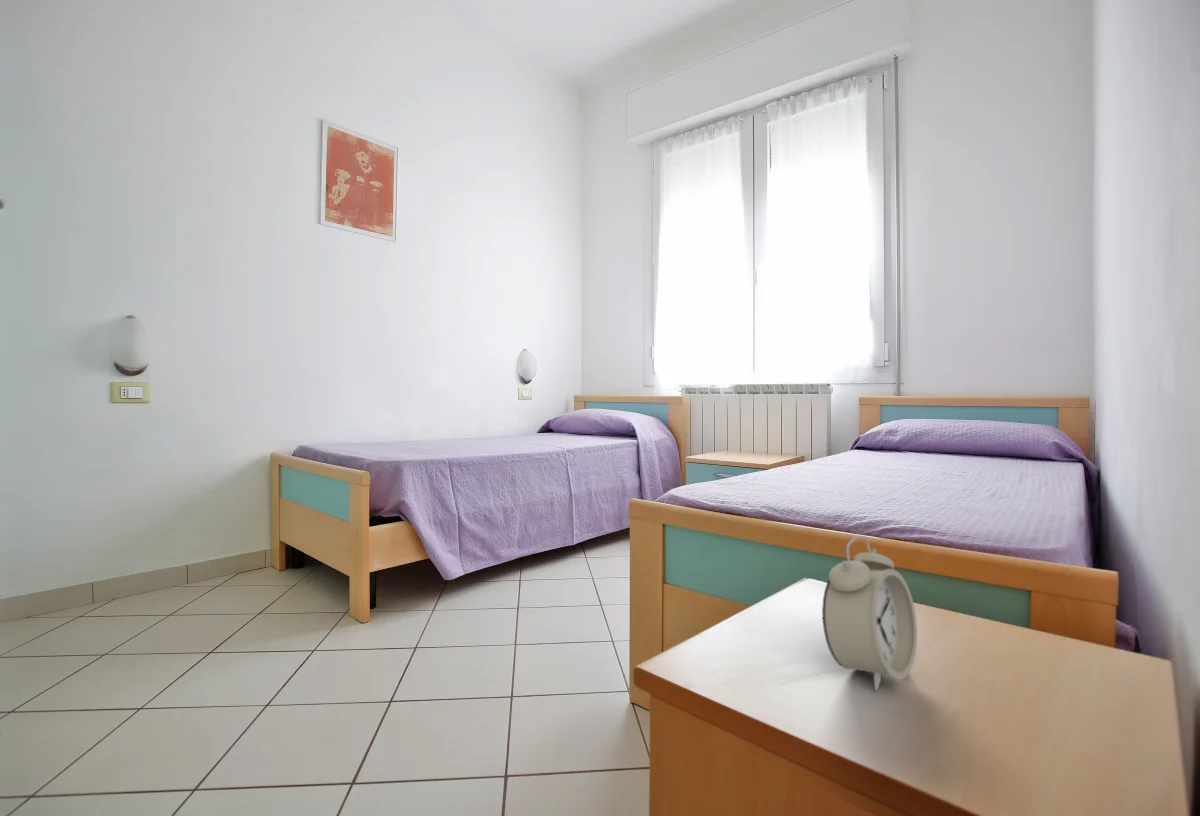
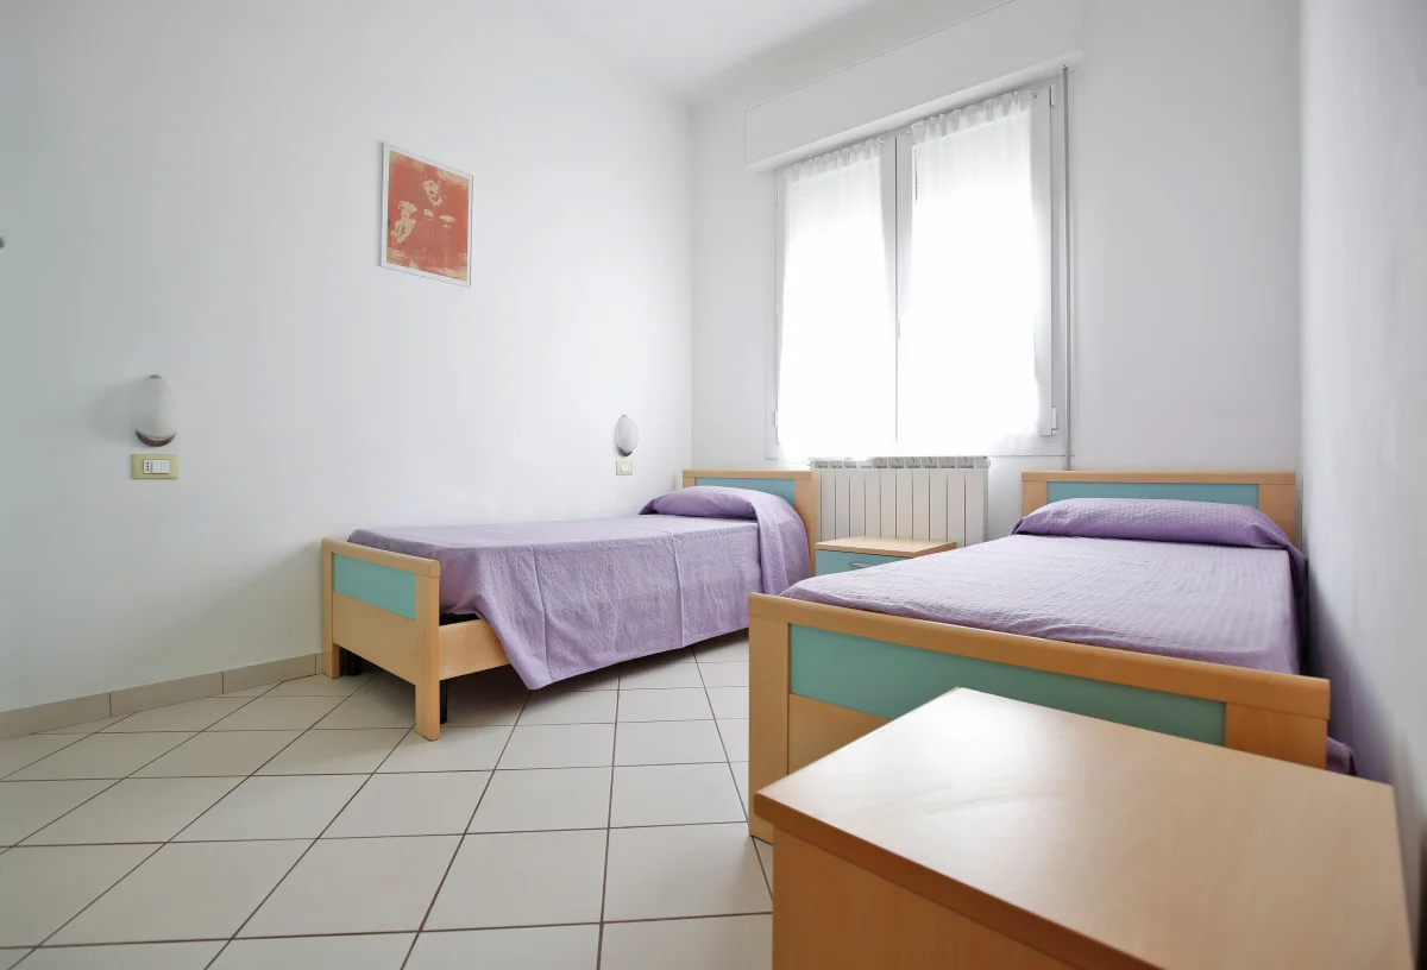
- alarm clock [821,535,918,691]
